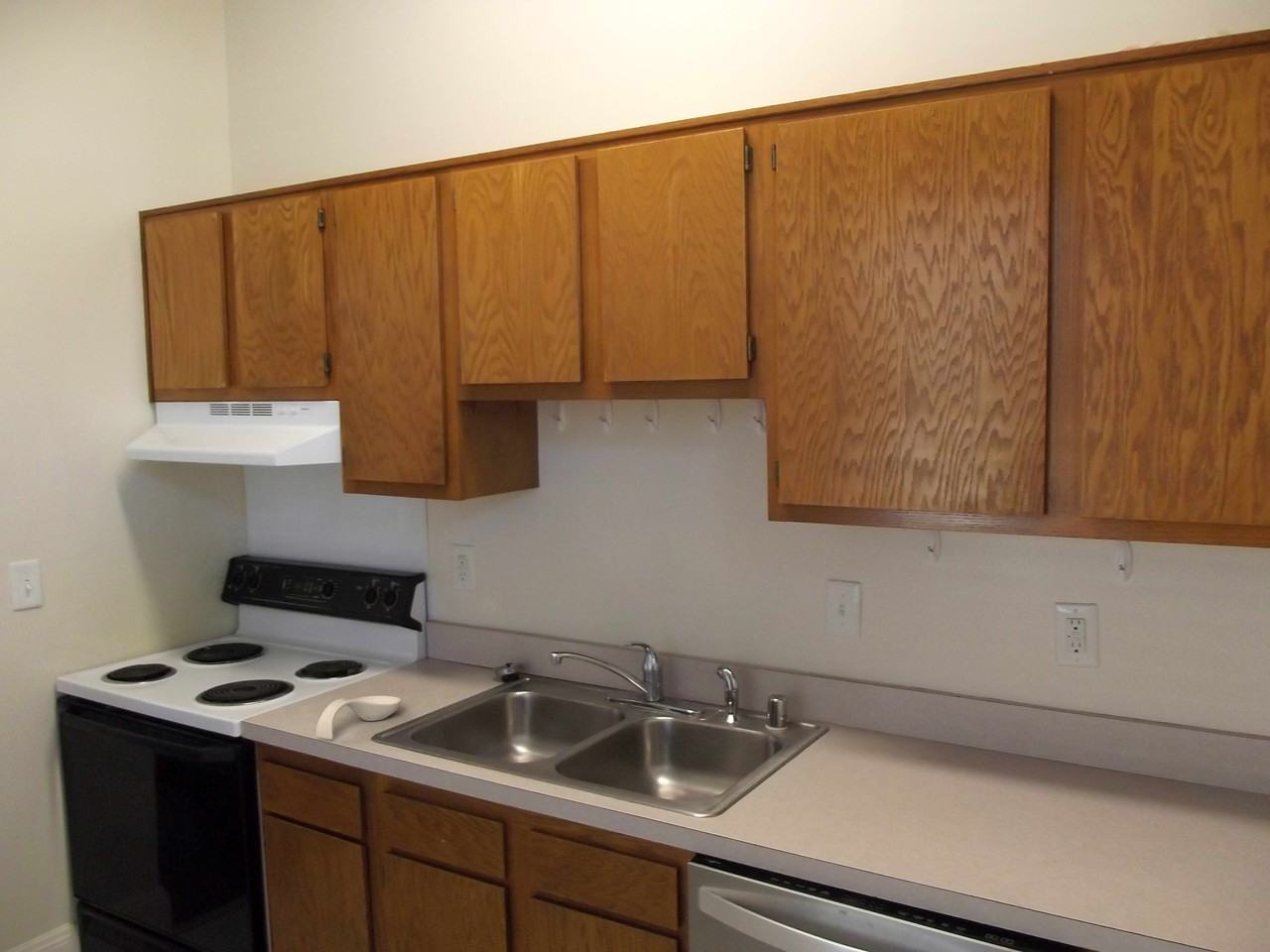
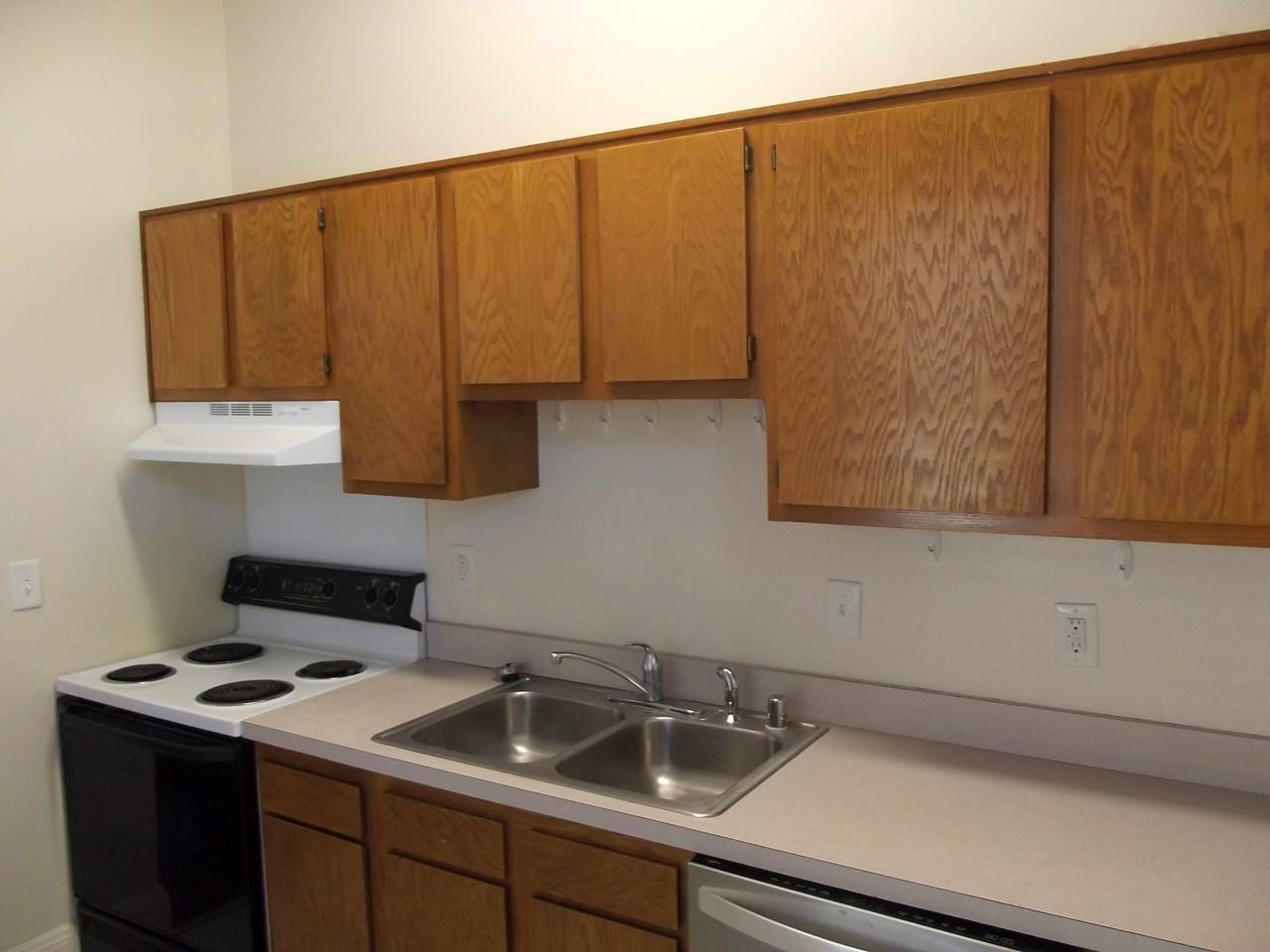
- spoon rest [315,695,402,741]
